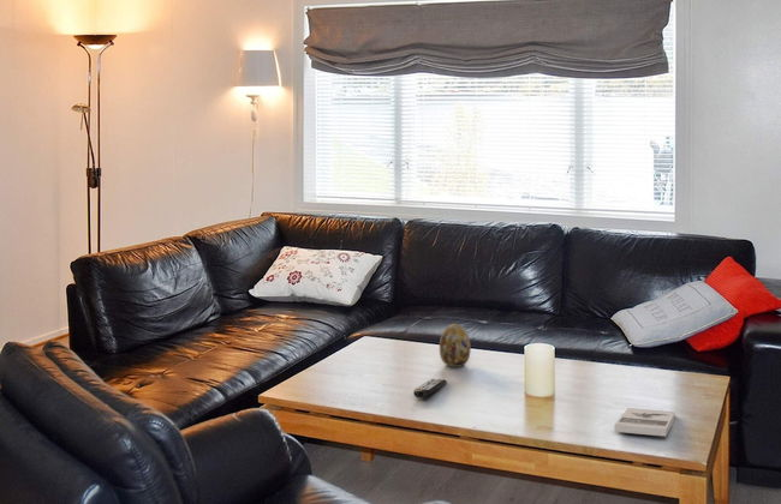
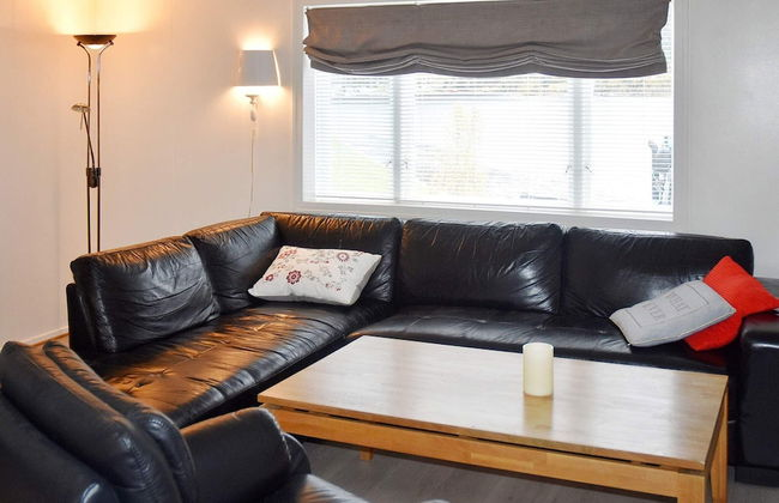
- book [614,407,676,438]
- remote control [412,378,448,400]
- decorative egg [439,323,472,368]
